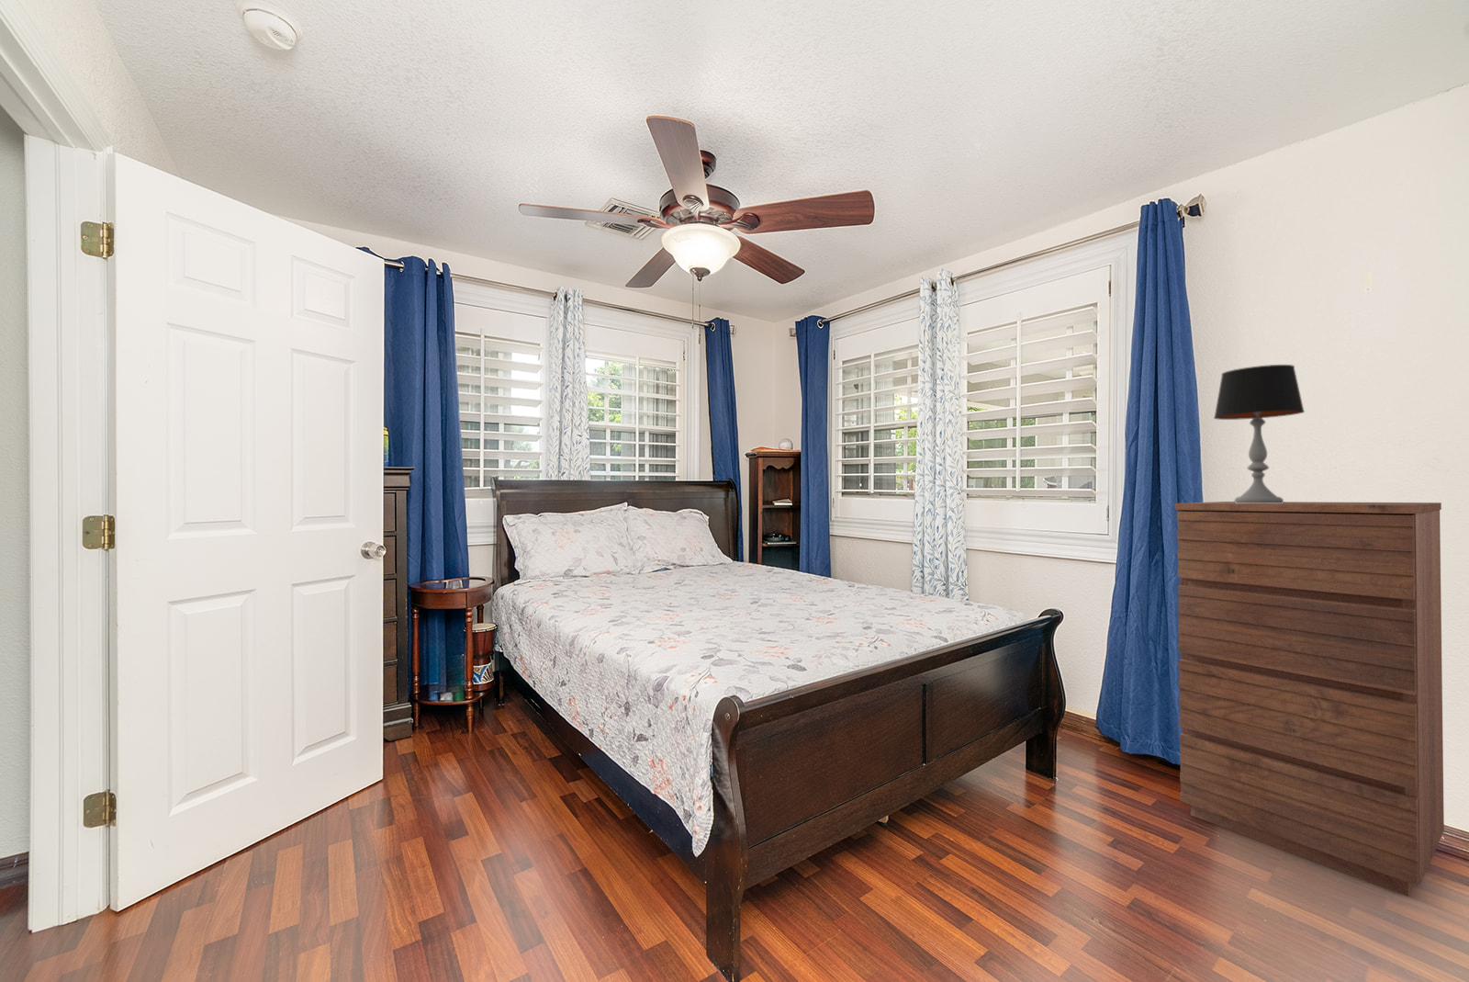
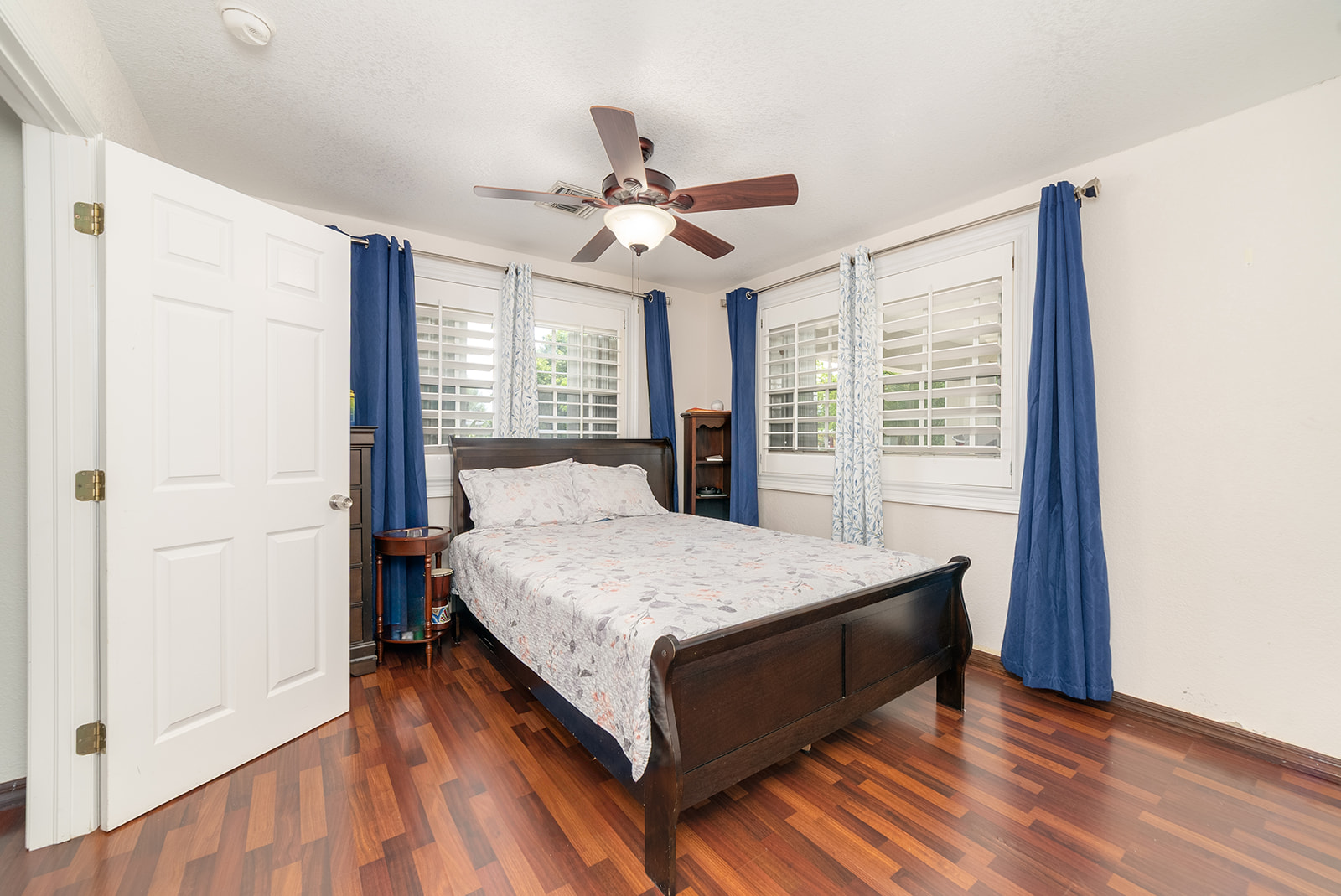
- table lamp [1213,364,1306,503]
- dresser [1174,501,1445,898]
